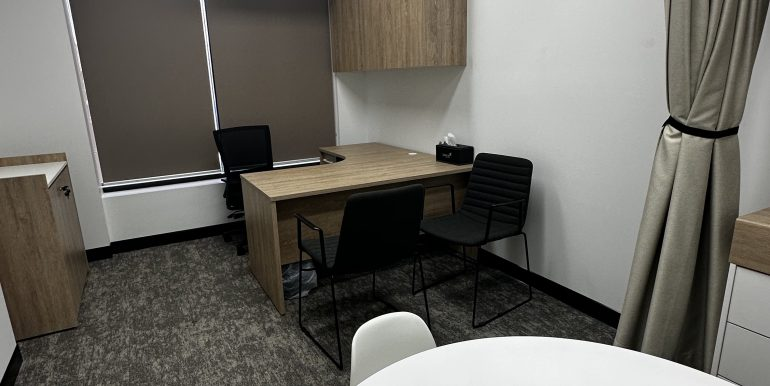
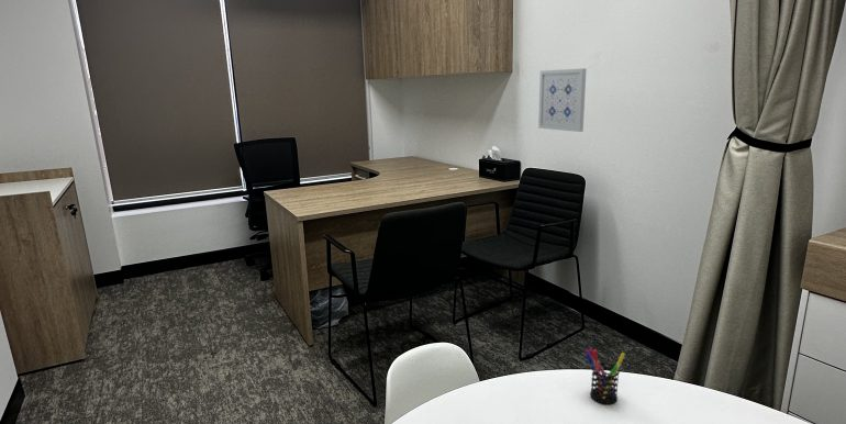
+ wall art [537,67,588,133]
+ pen holder [585,348,626,405]
